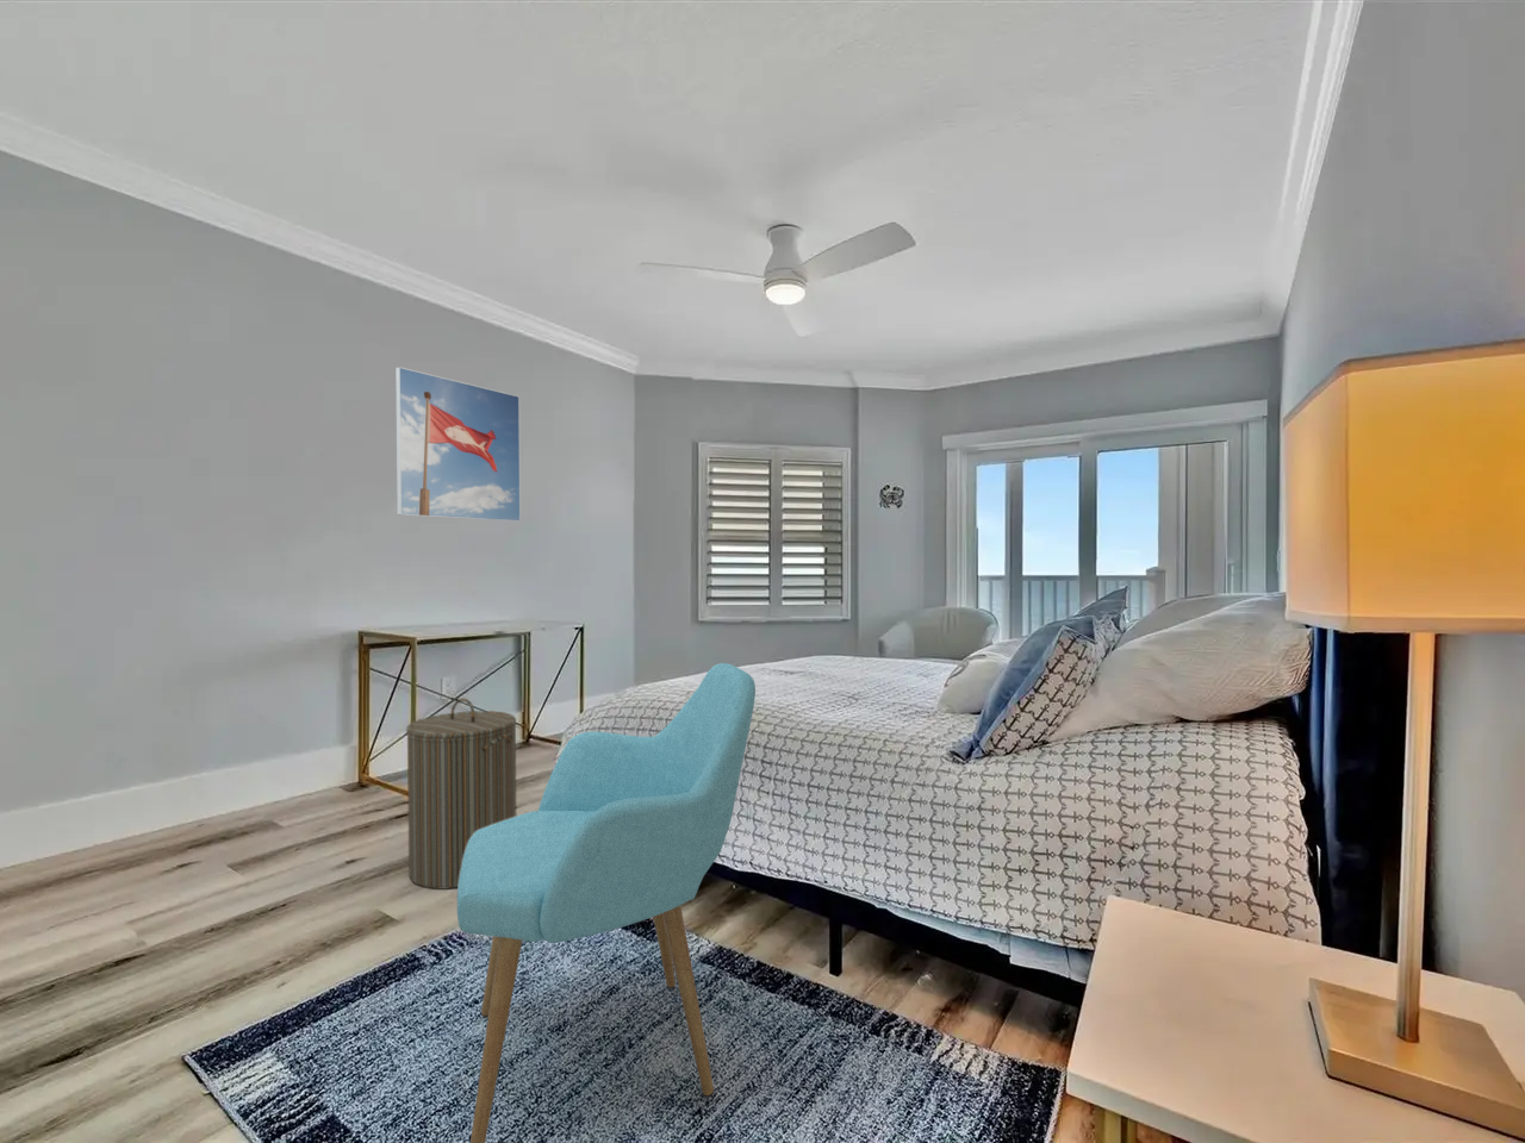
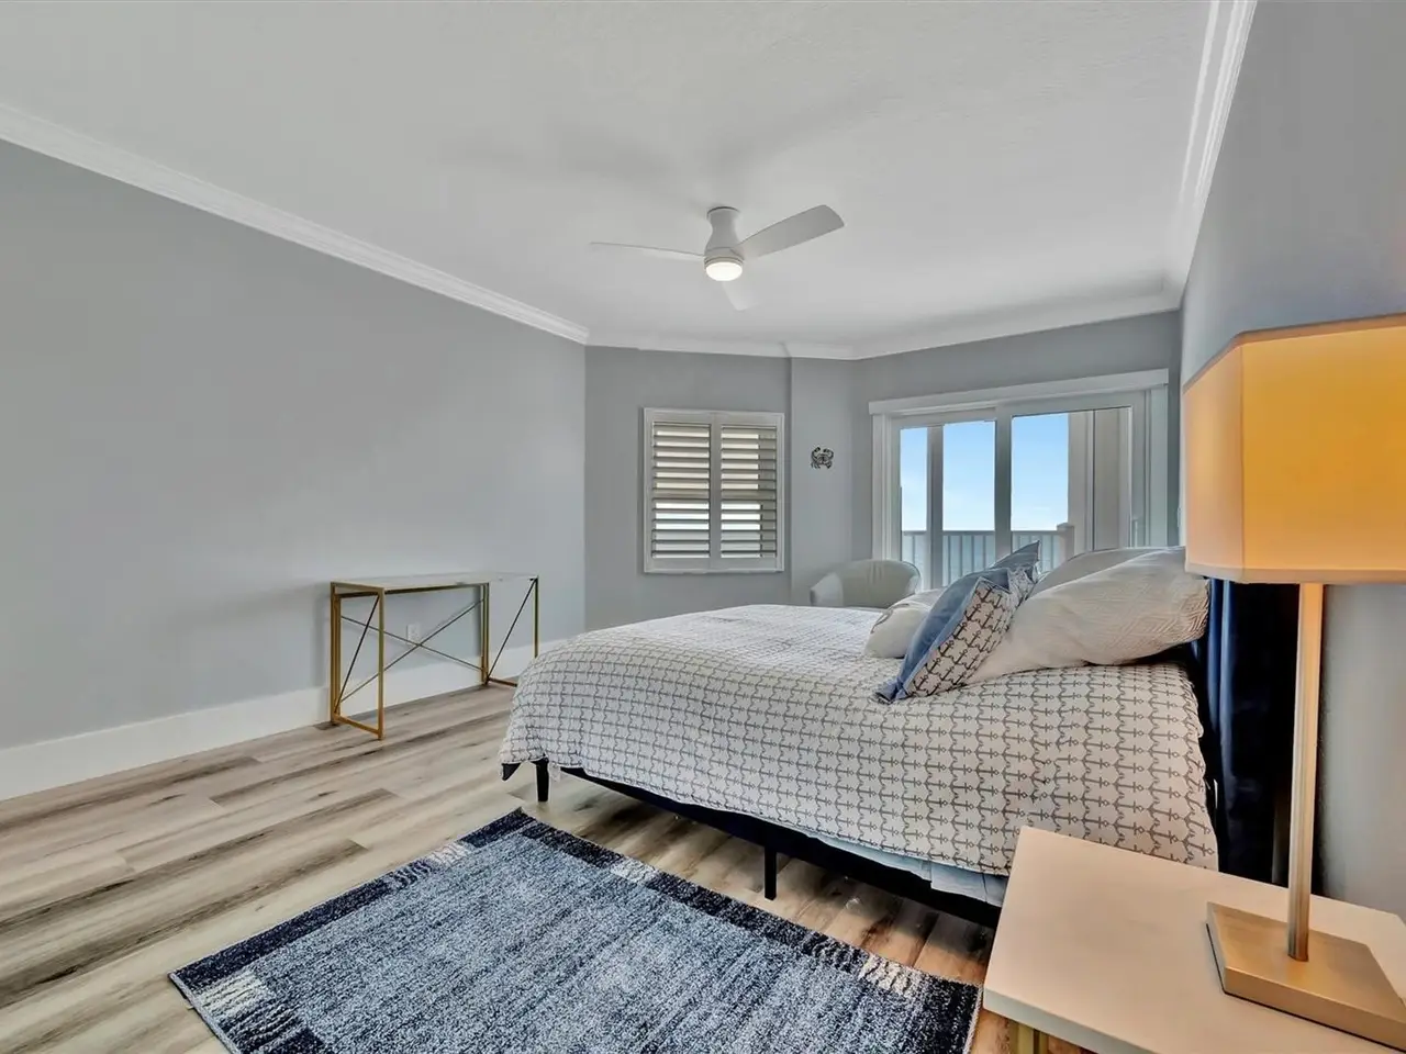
- laundry hamper [405,698,518,891]
- chair [456,662,756,1143]
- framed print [394,365,522,522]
